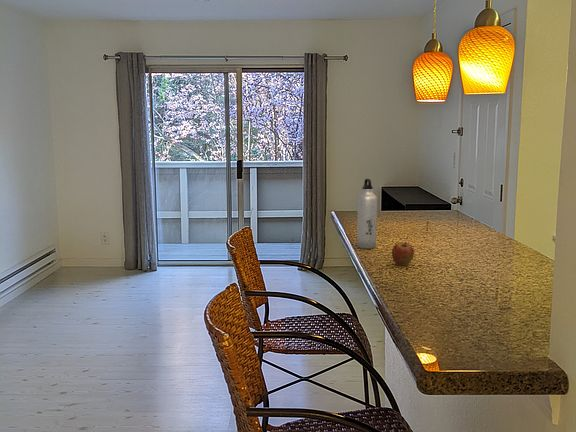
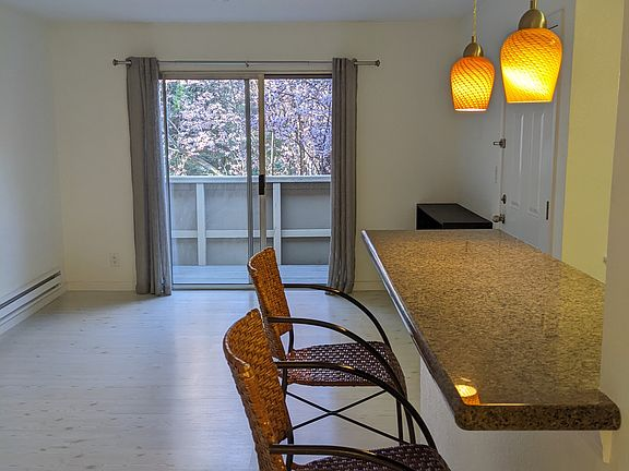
- fruit [391,241,415,266]
- water bottle [356,178,378,250]
